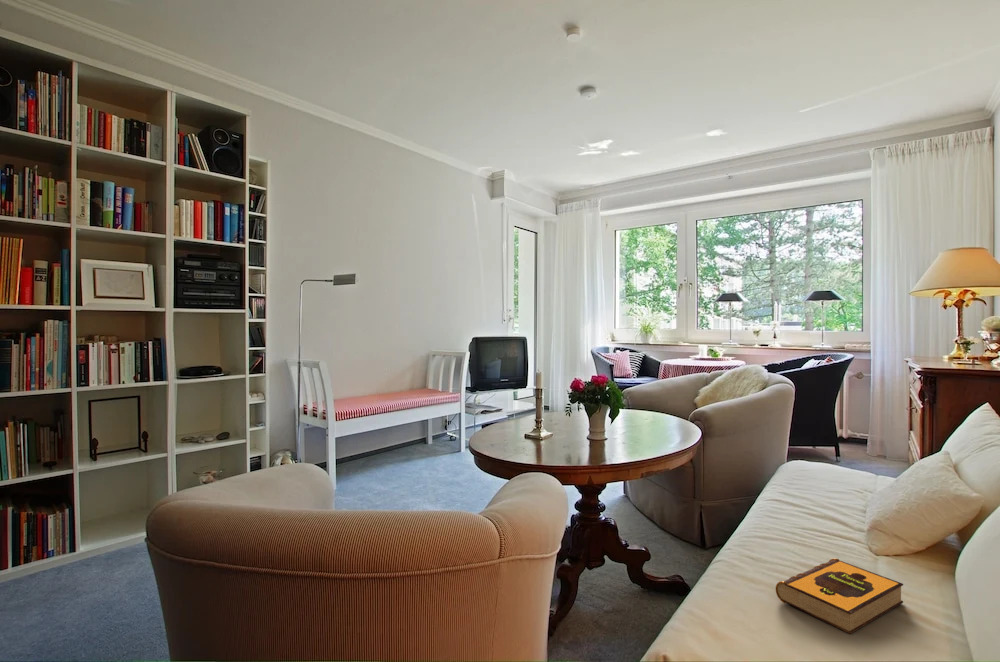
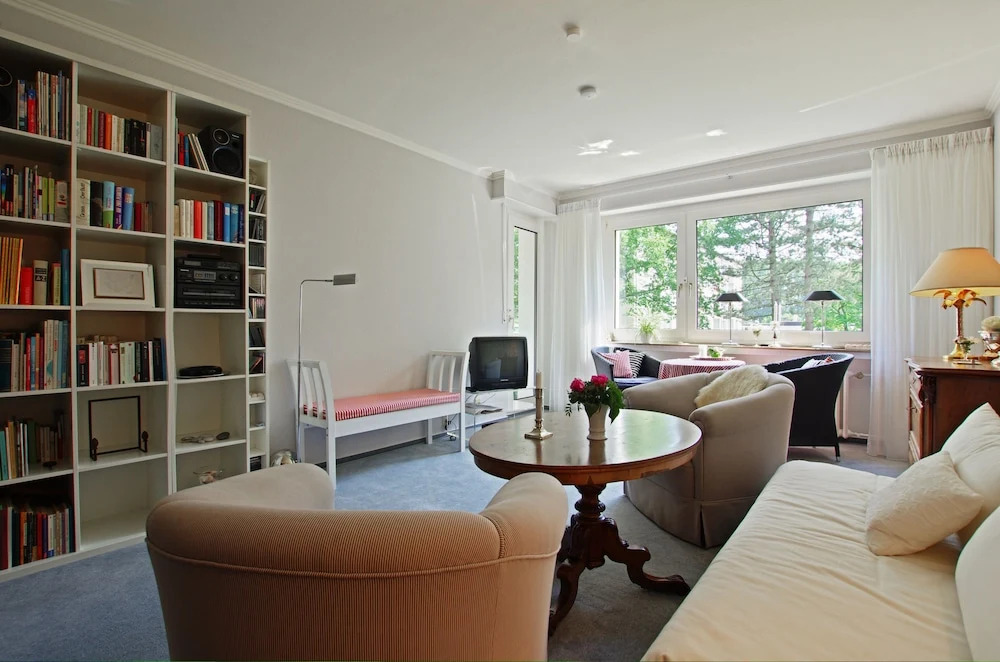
- hardback book [775,558,904,635]
